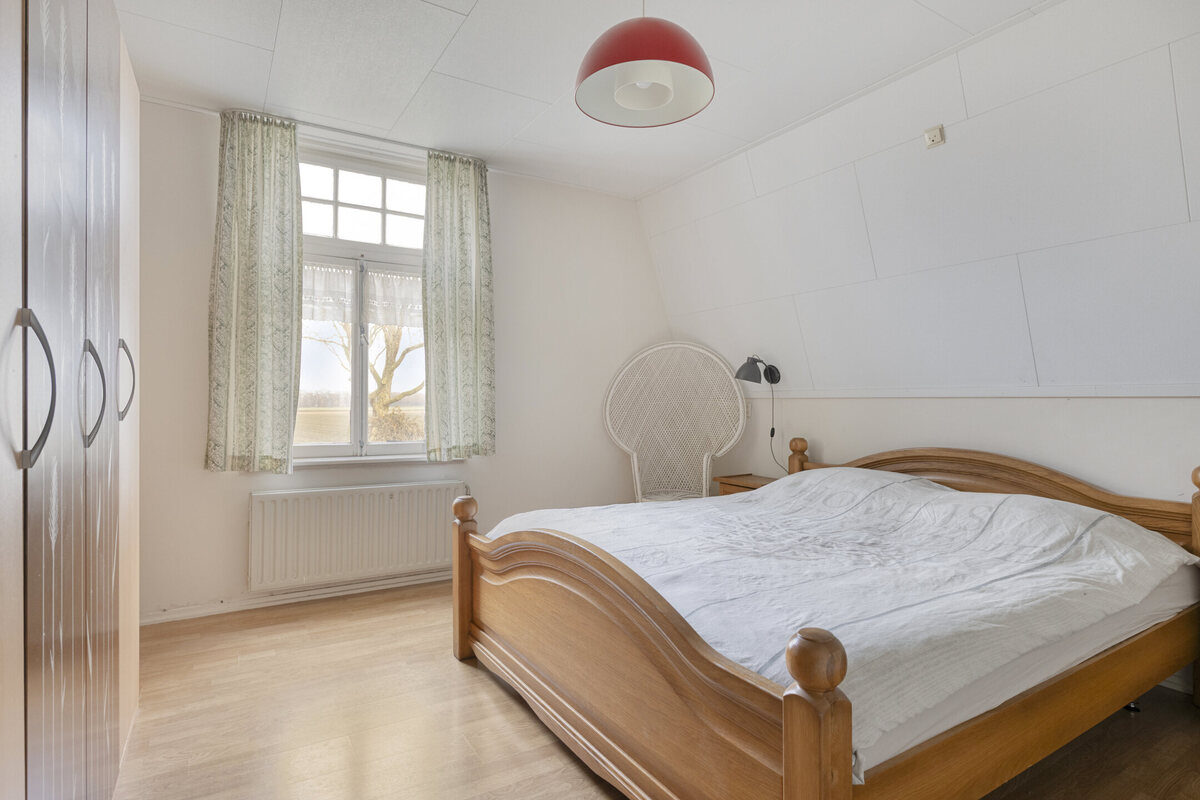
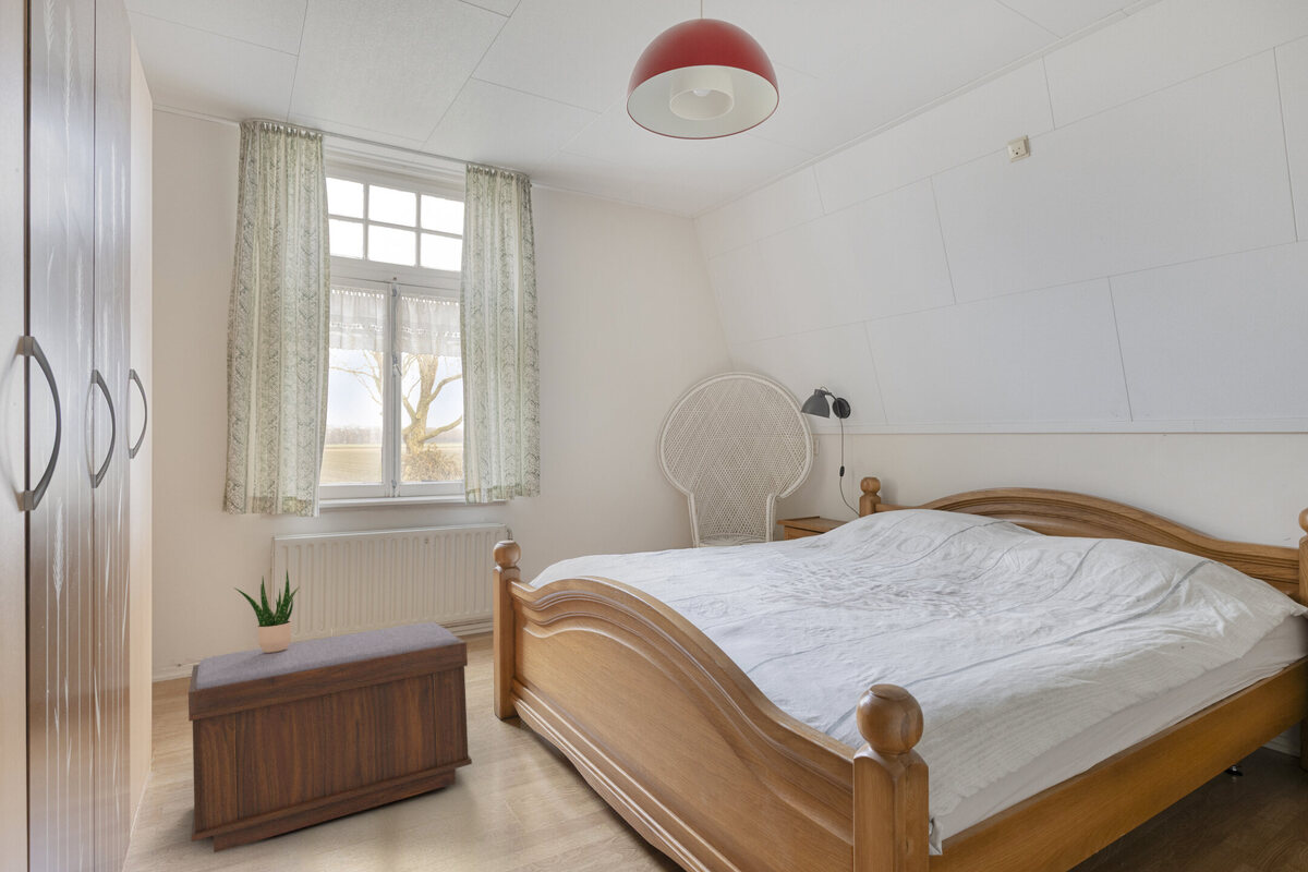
+ bench [187,621,473,853]
+ potted plant [233,569,301,653]
